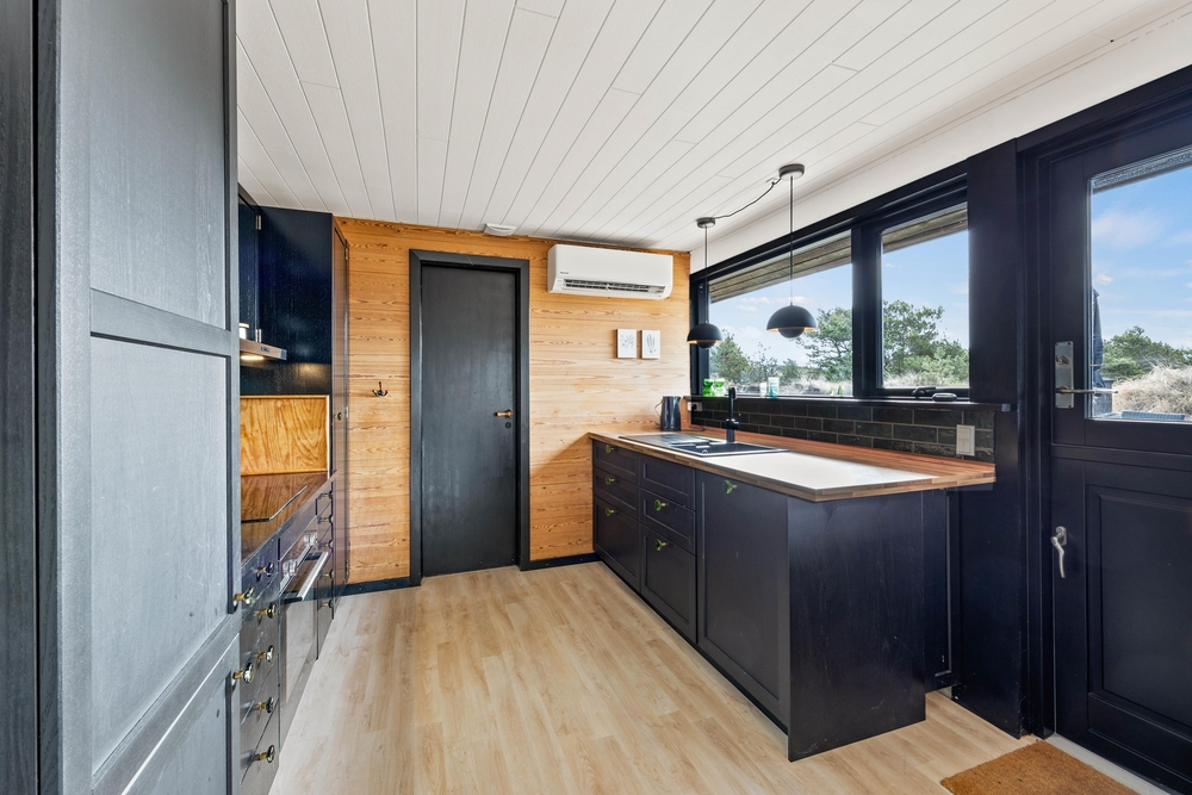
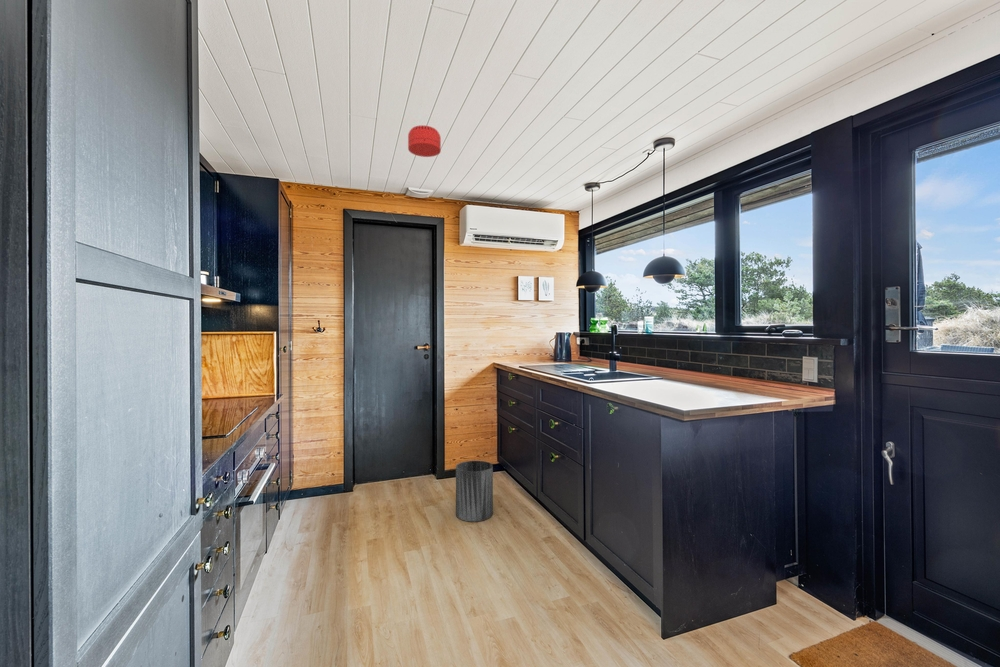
+ smoke detector [407,124,442,158]
+ trash can [455,460,494,522]
